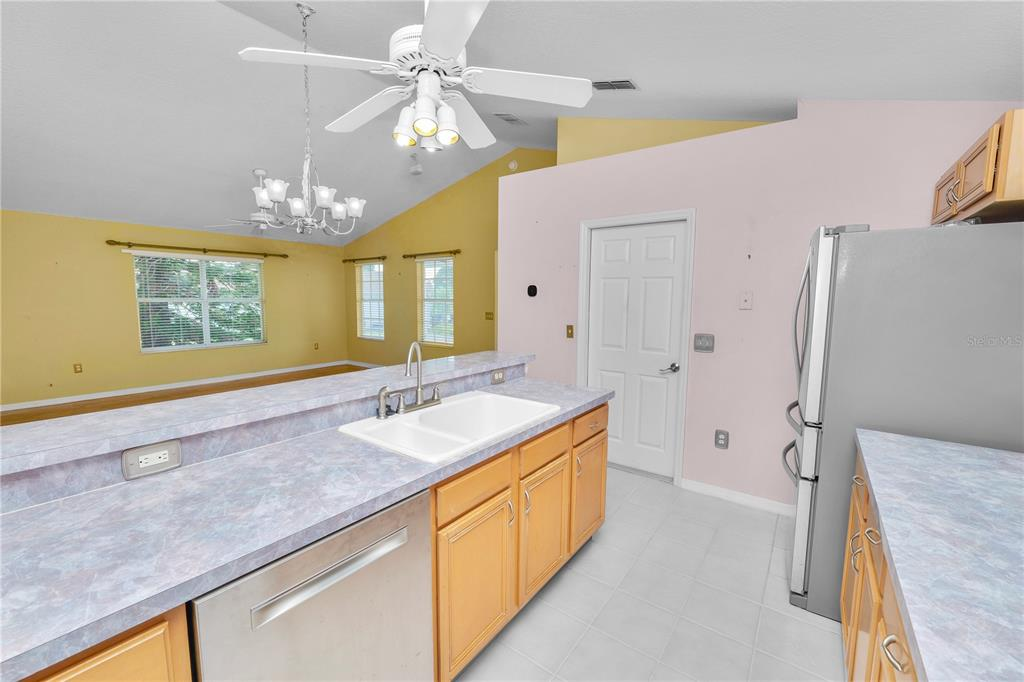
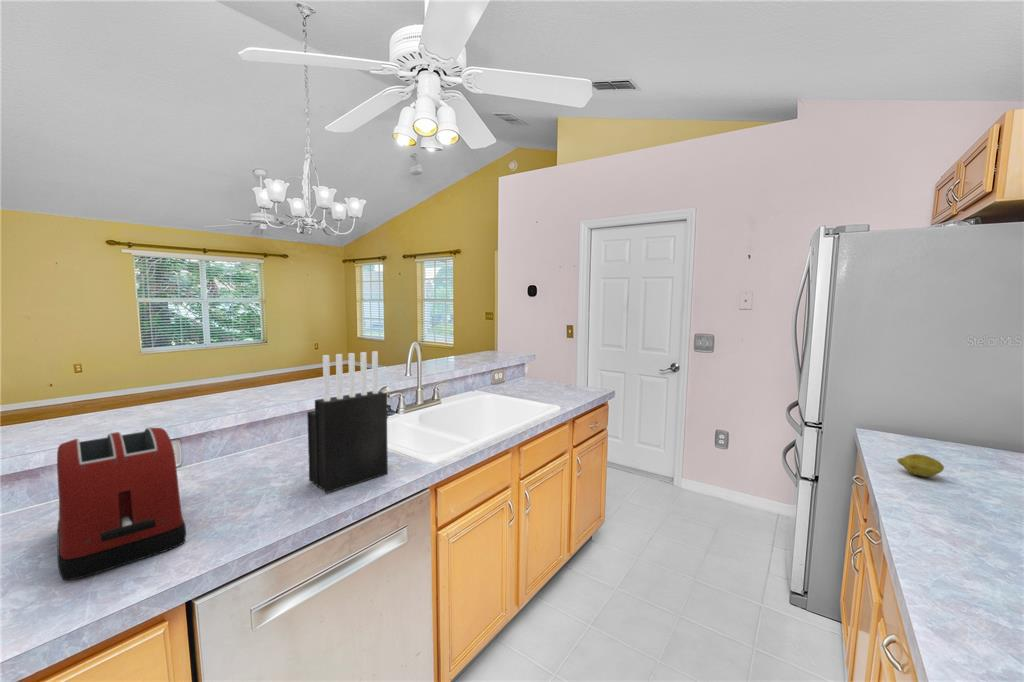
+ knife block [306,350,389,494]
+ toaster [56,427,187,582]
+ fruit [896,453,945,478]
